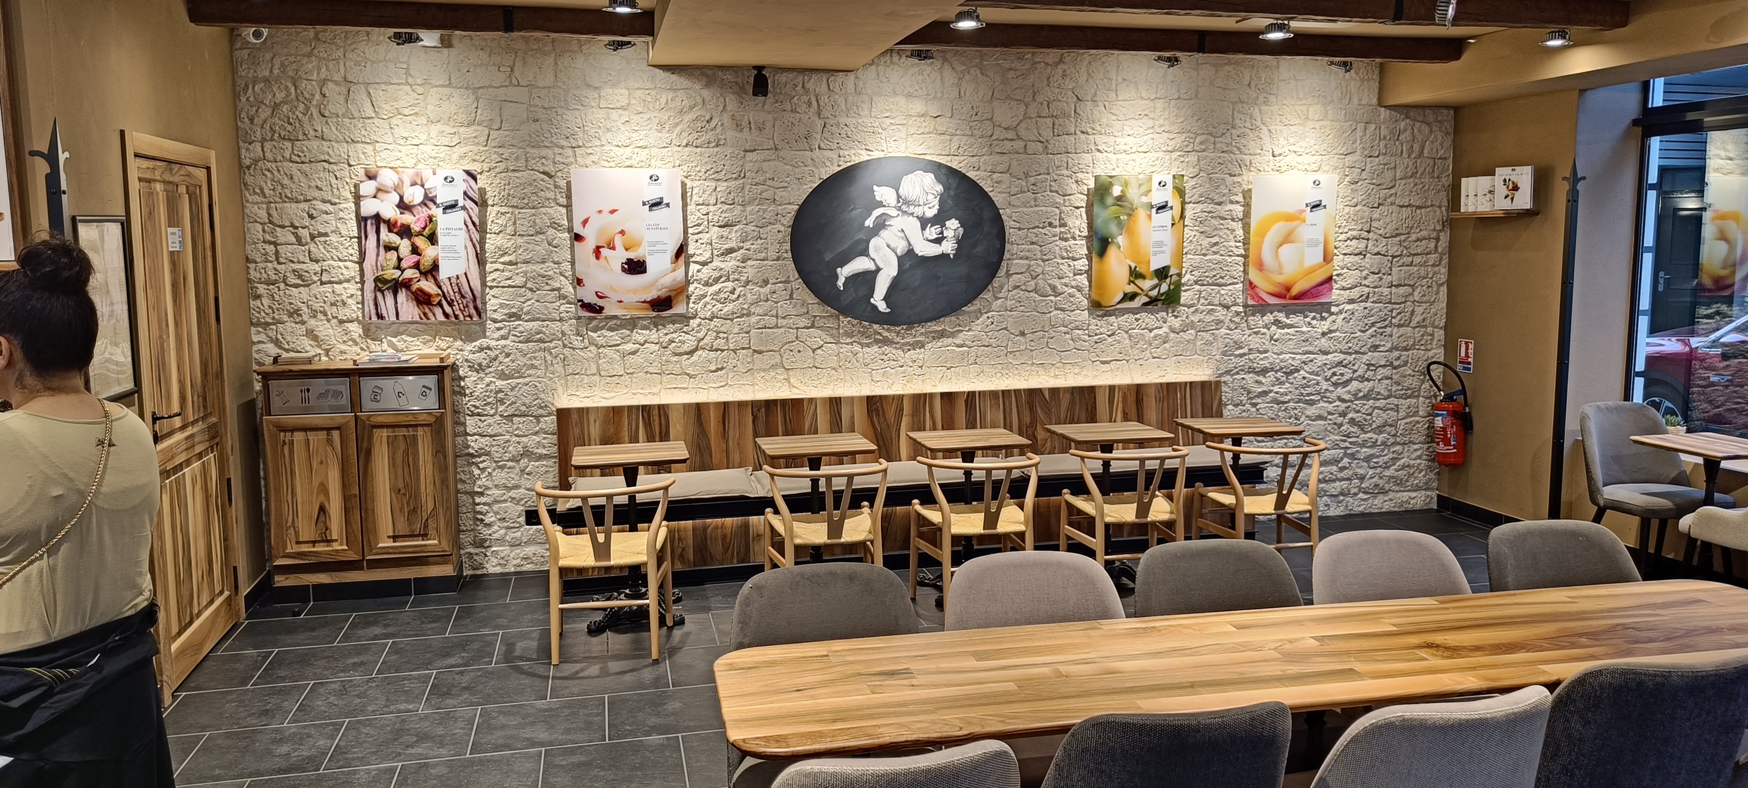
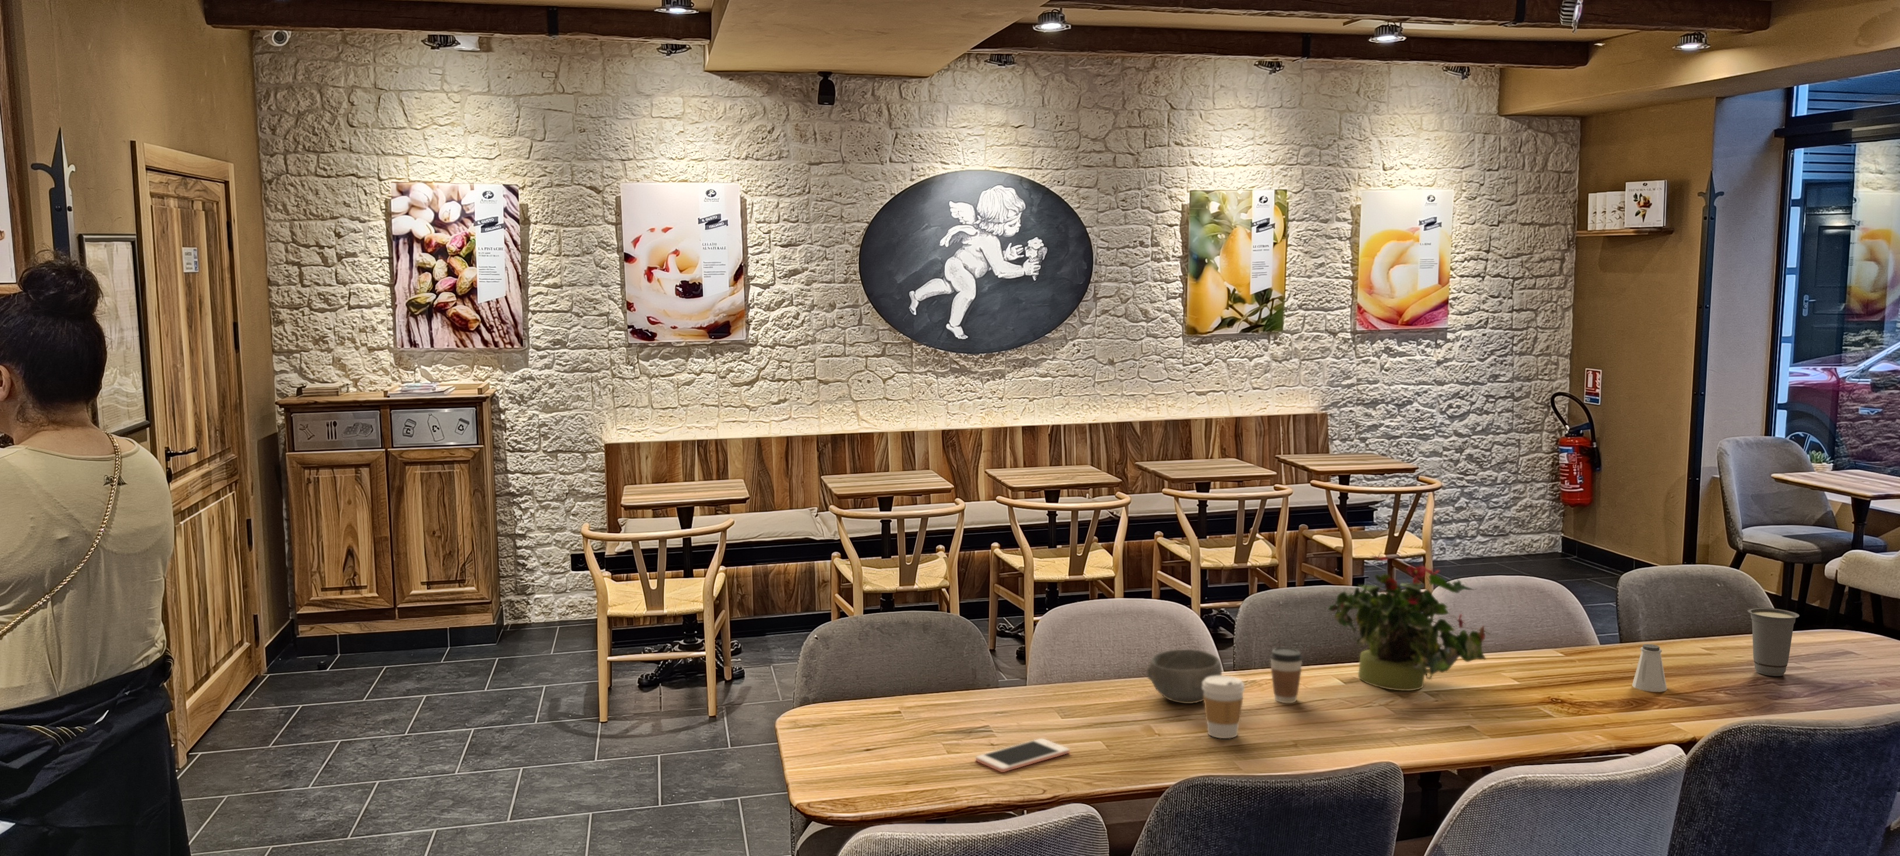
+ saltshaker [1632,644,1667,693]
+ cell phone [975,737,1070,772]
+ cup [1747,607,1799,677]
+ potted plant [1328,551,1492,691]
+ coffee cup [1270,647,1304,703]
+ bowl [1145,649,1223,705]
+ coffee cup [1202,676,1246,739]
